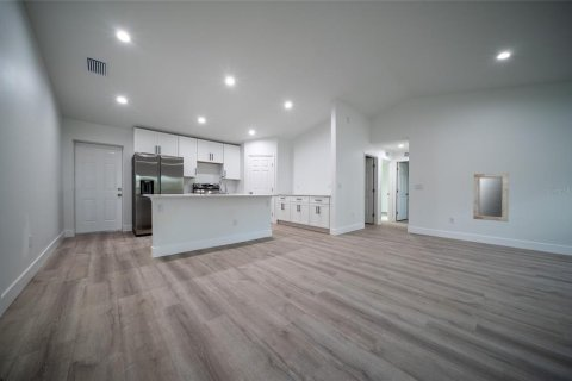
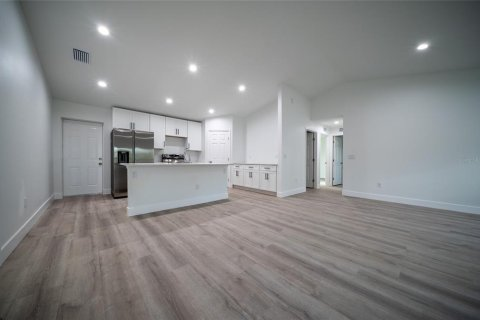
- home mirror [472,171,510,223]
